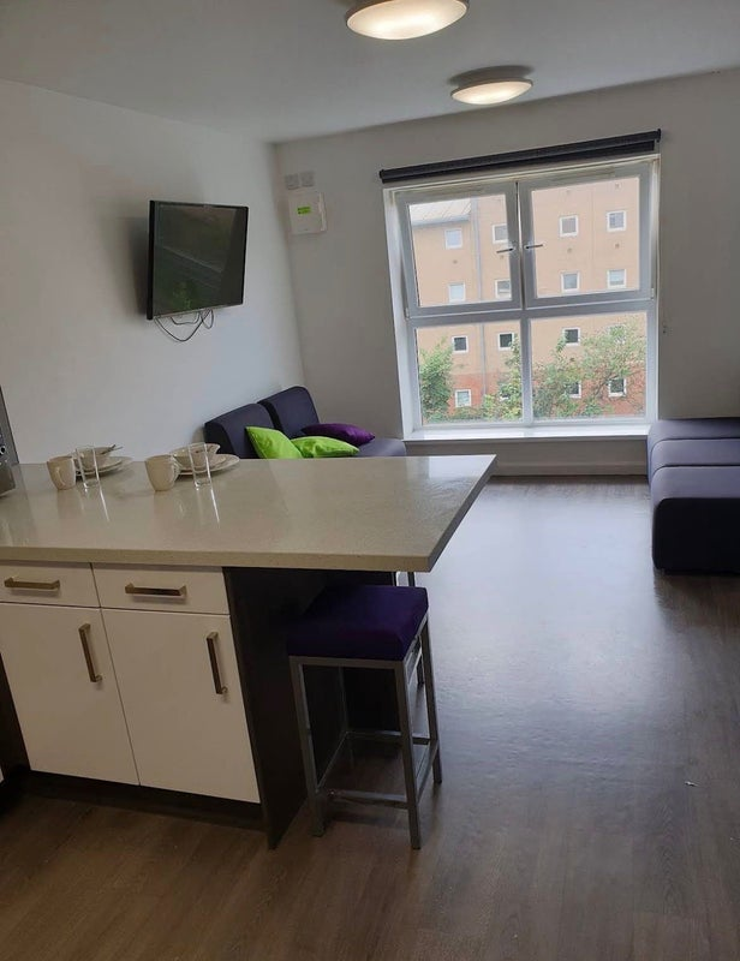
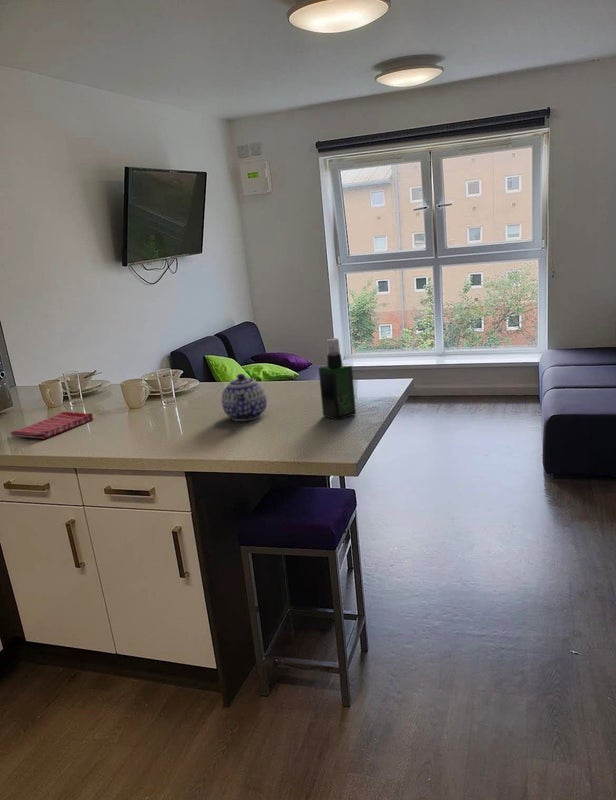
+ spray bottle [318,337,357,421]
+ teapot [221,373,268,422]
+ dish towel [9,411,94,440]
